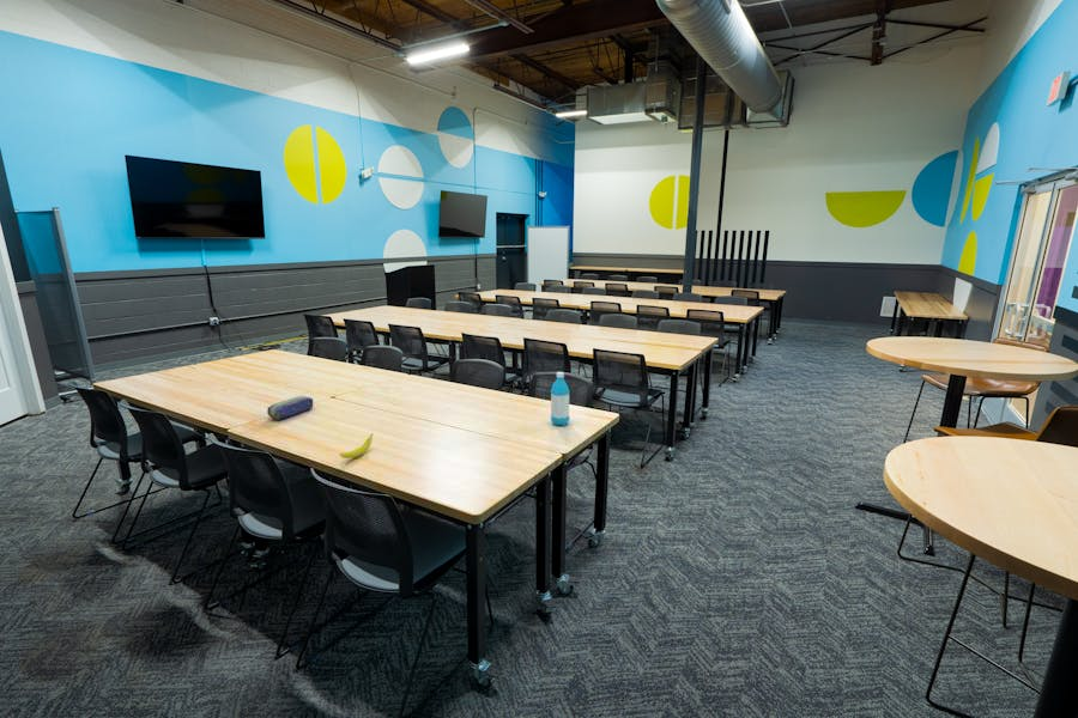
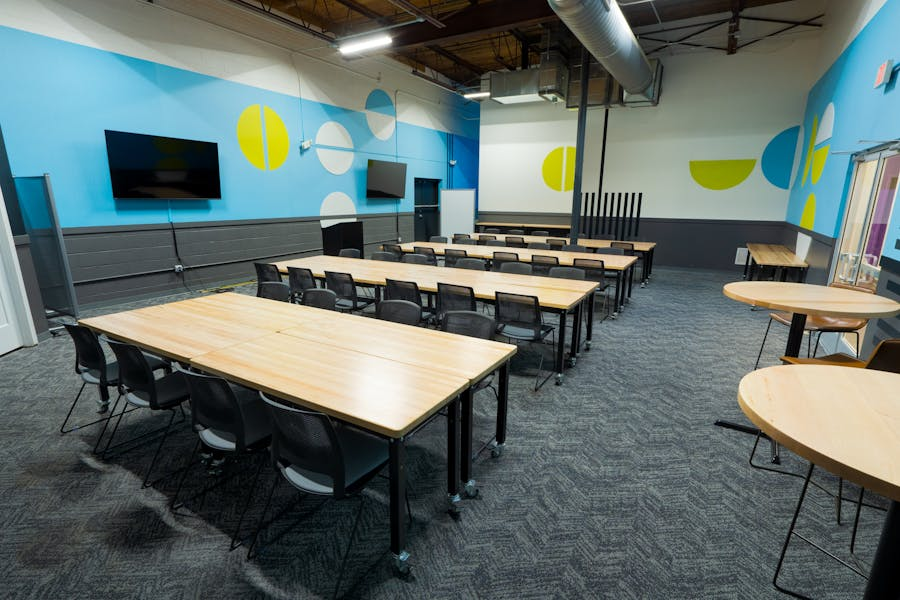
- banana [338,433,374,460]
- pencil case [266,395,314,421]
- water bottle [550,371,571,427]
